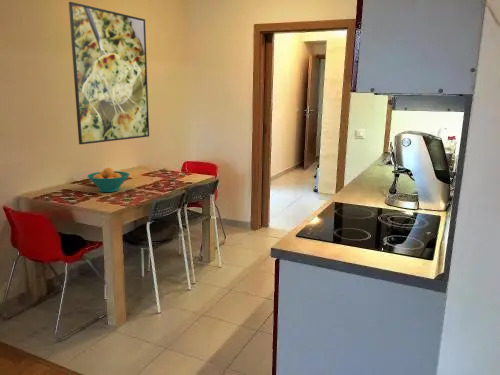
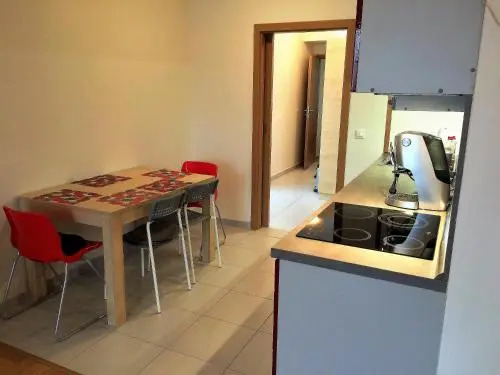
- fruit bowl [86,167,130,193]
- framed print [68,1,150,145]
